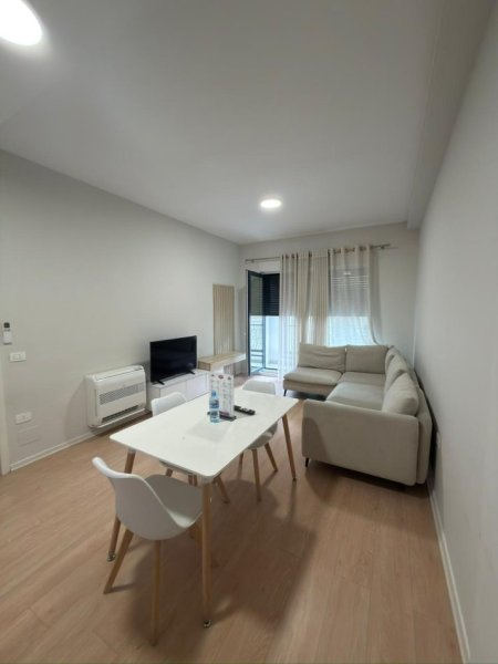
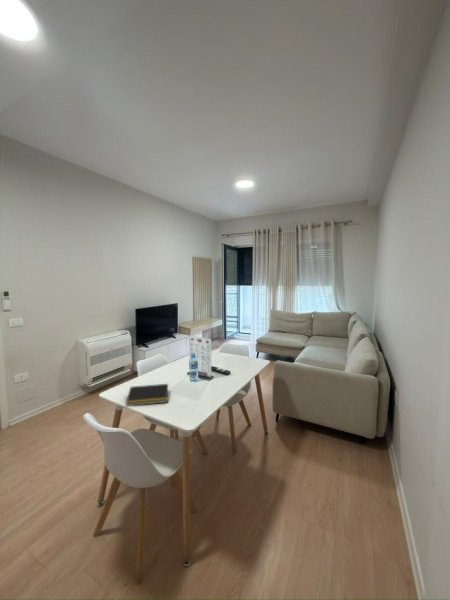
+ notepad [125,383,169,407]
